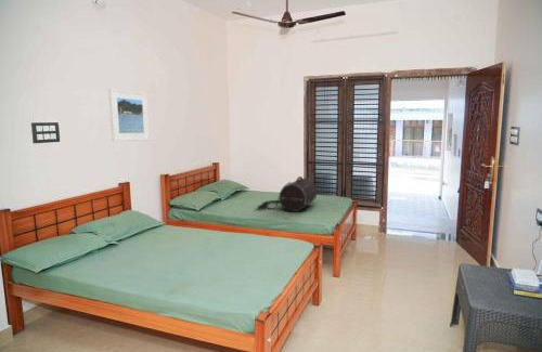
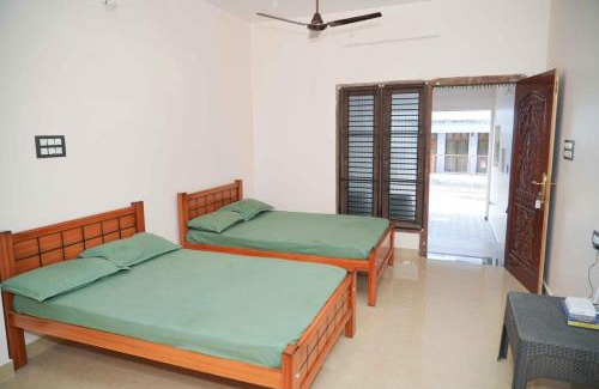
- duffel bag [257,175,319,213]
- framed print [107,88,151,143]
